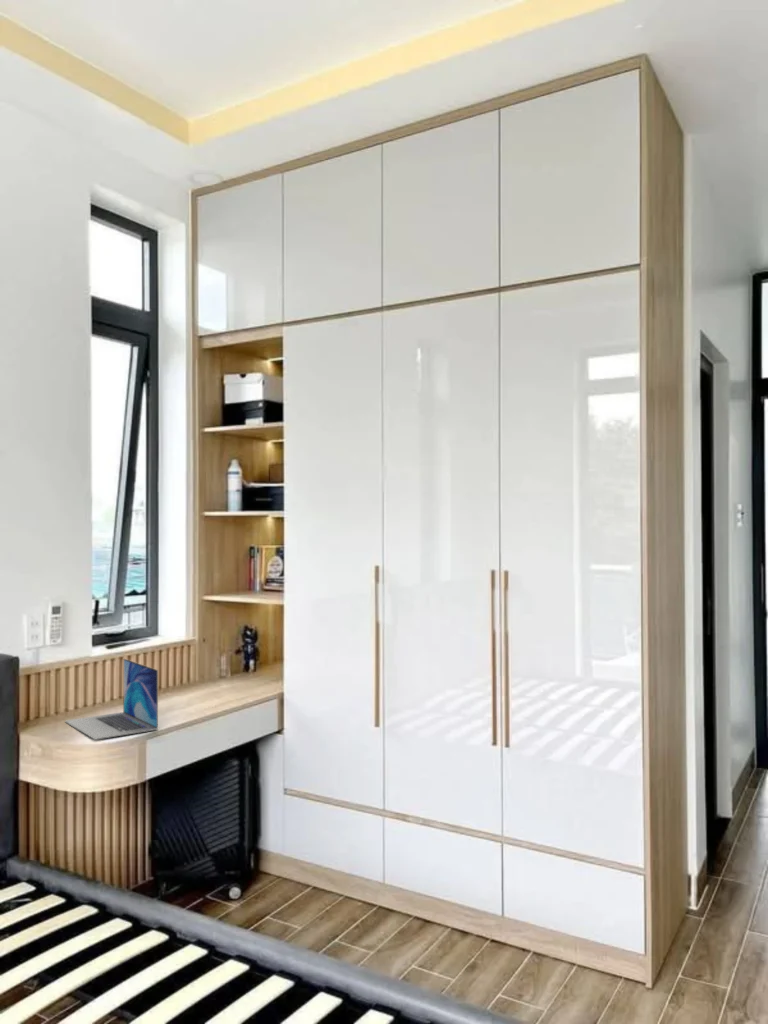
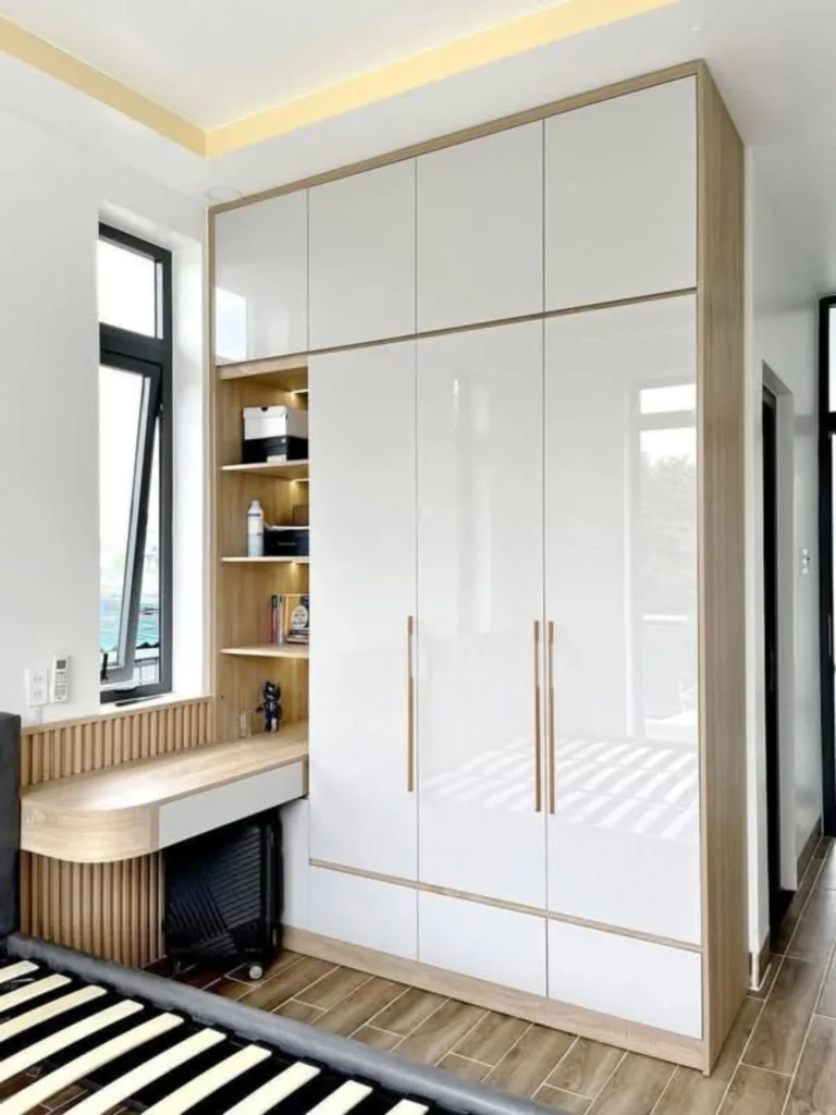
- laptop [64,658,159,741]
